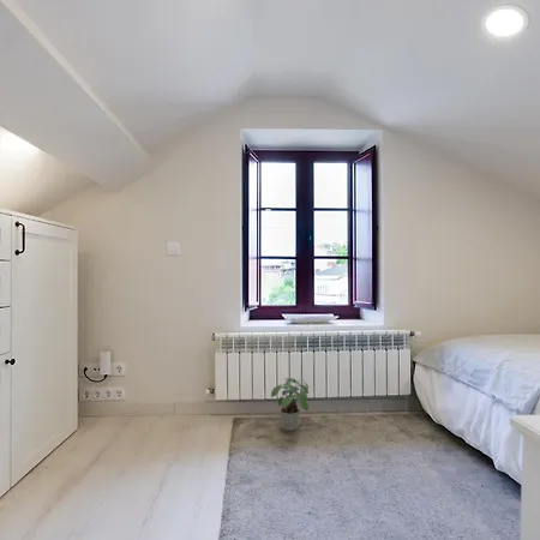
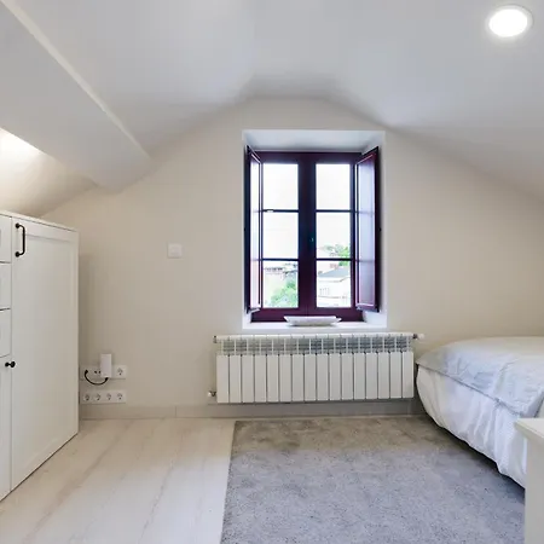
- potted plant [270,377,310,431]
